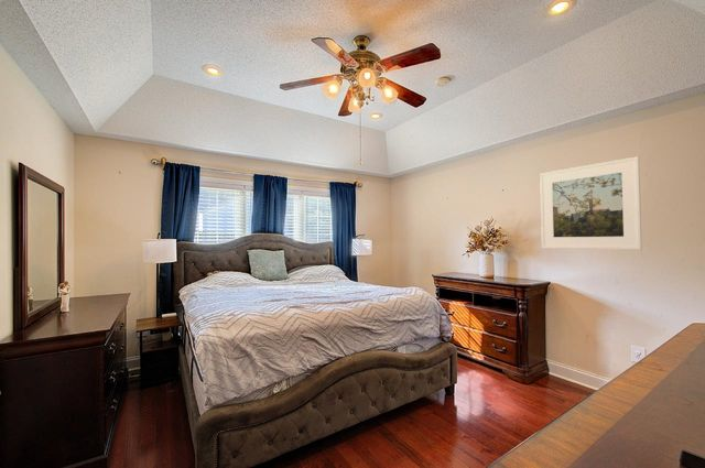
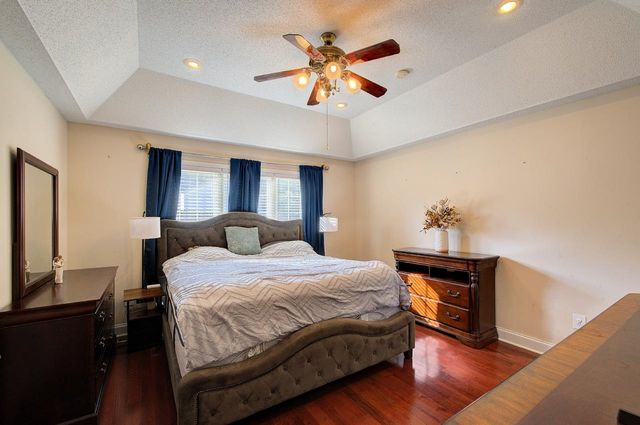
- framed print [539,155,643,251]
